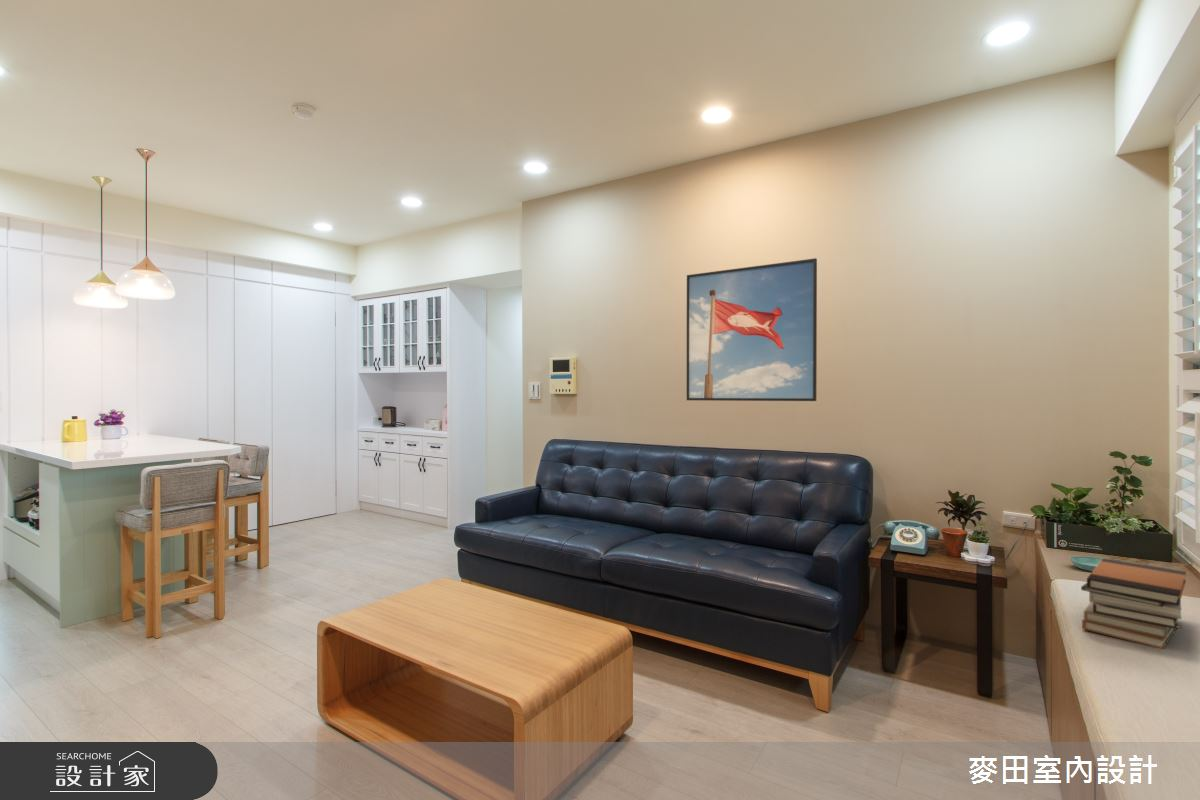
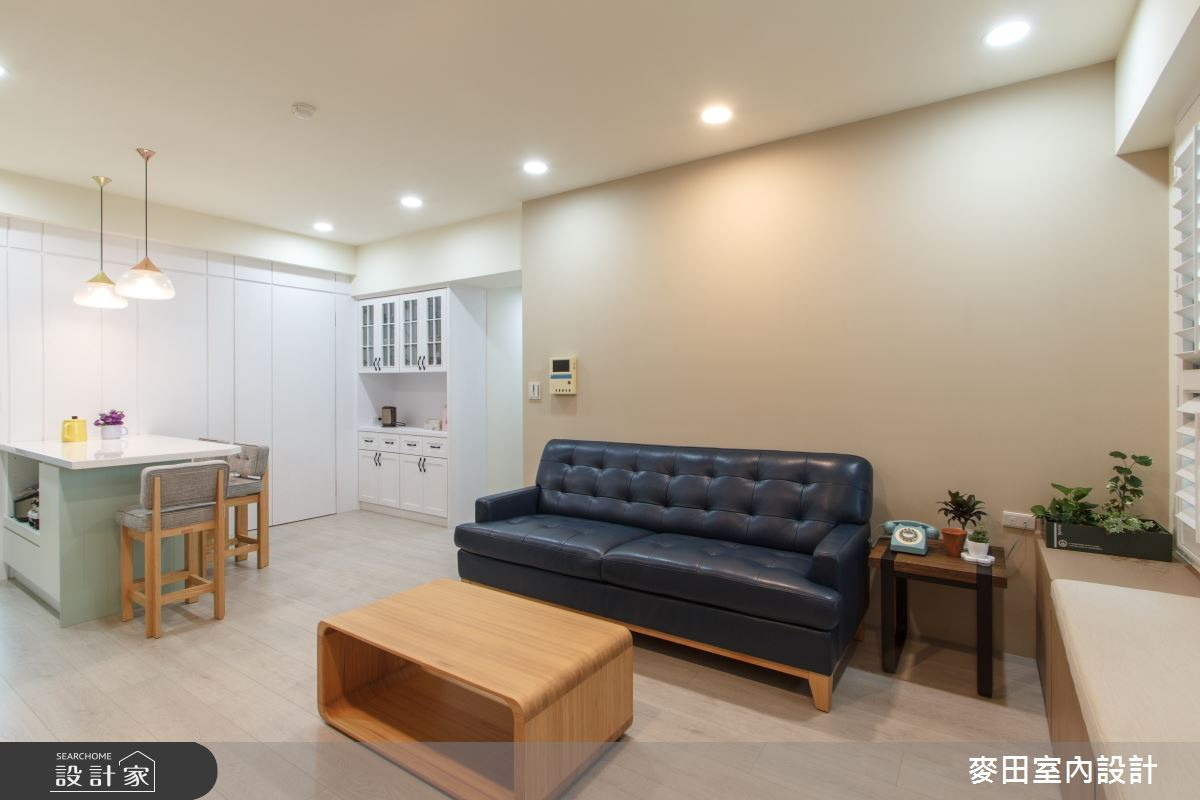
- book stack [1080,557,1187,650]
- saucer [1069,555,1103,572]
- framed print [686,257,818,402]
